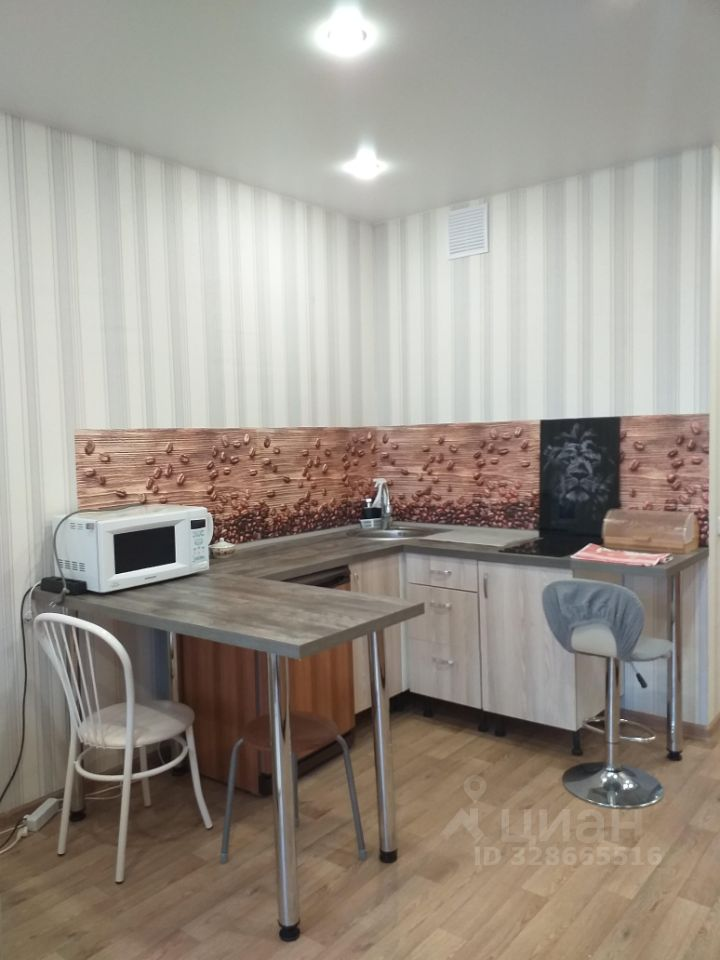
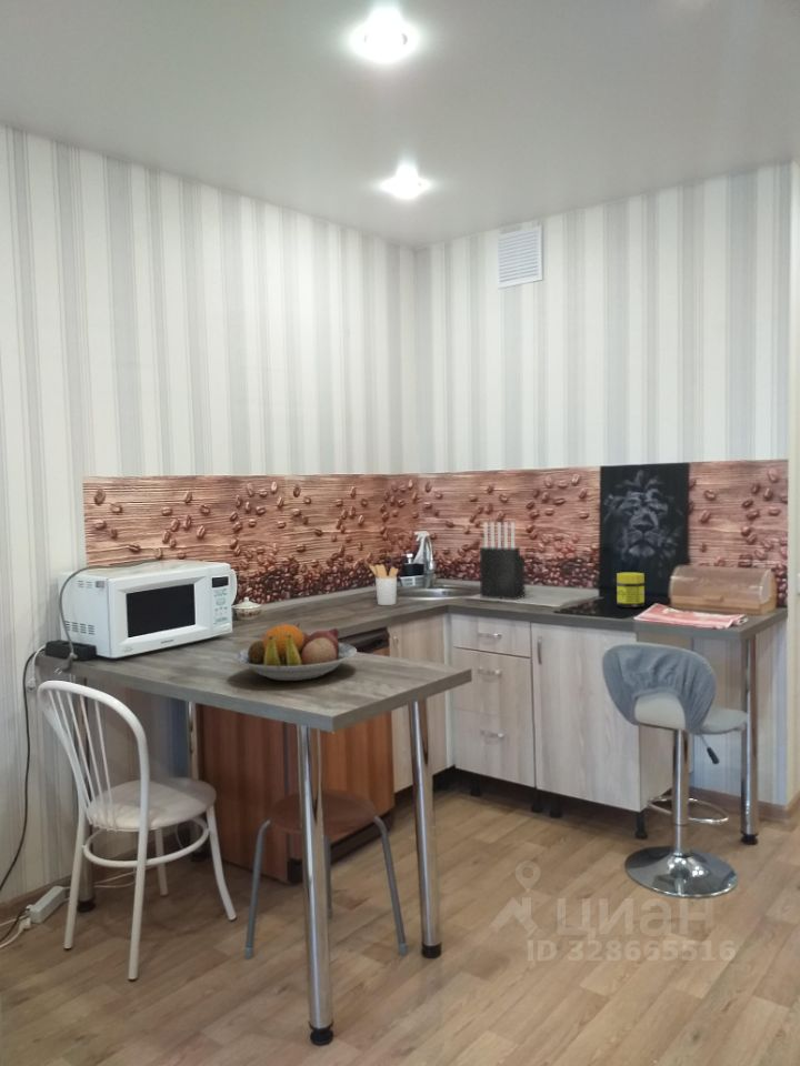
+ utensil holder [369,564,399,606]
+ jar [616,572,646,609]
+ fruit bowl [232,622,358,682]
+ knife block [479,521,527,601]
